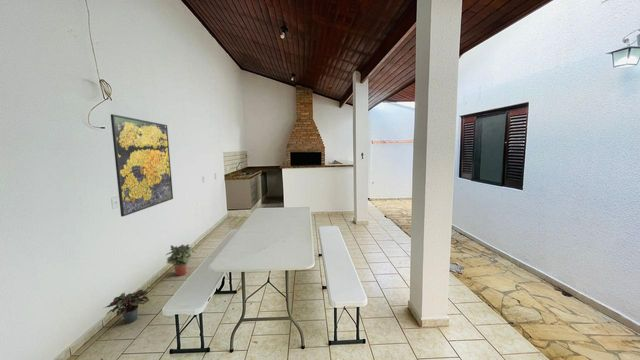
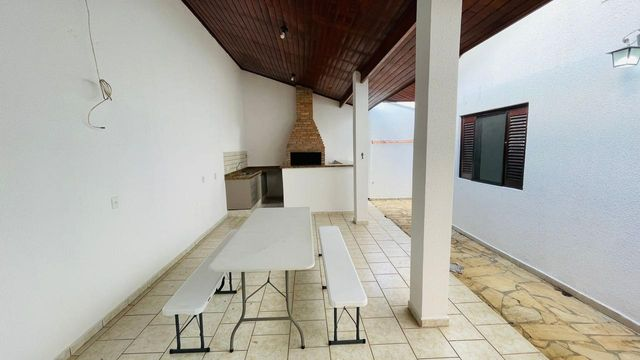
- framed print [110,113,174,217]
- potted plant [165,243,197,277]
- potted plant [104,288,151,324]
